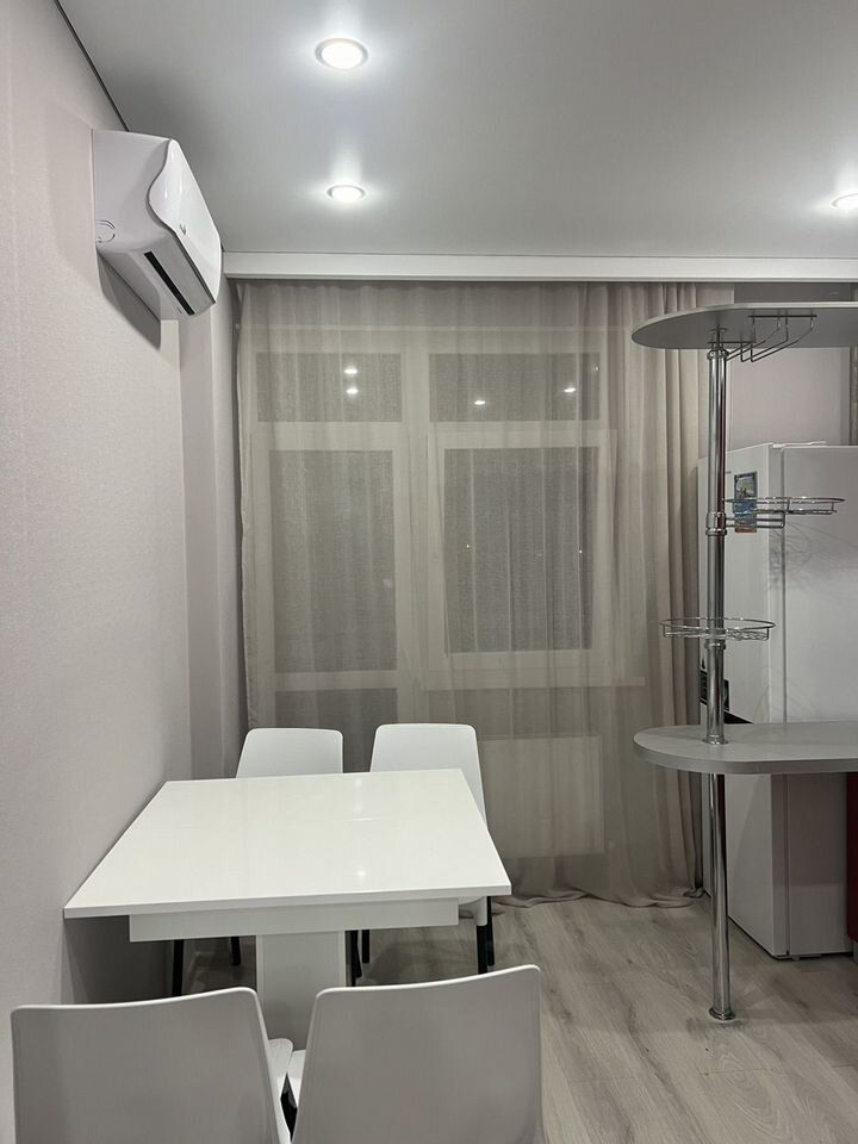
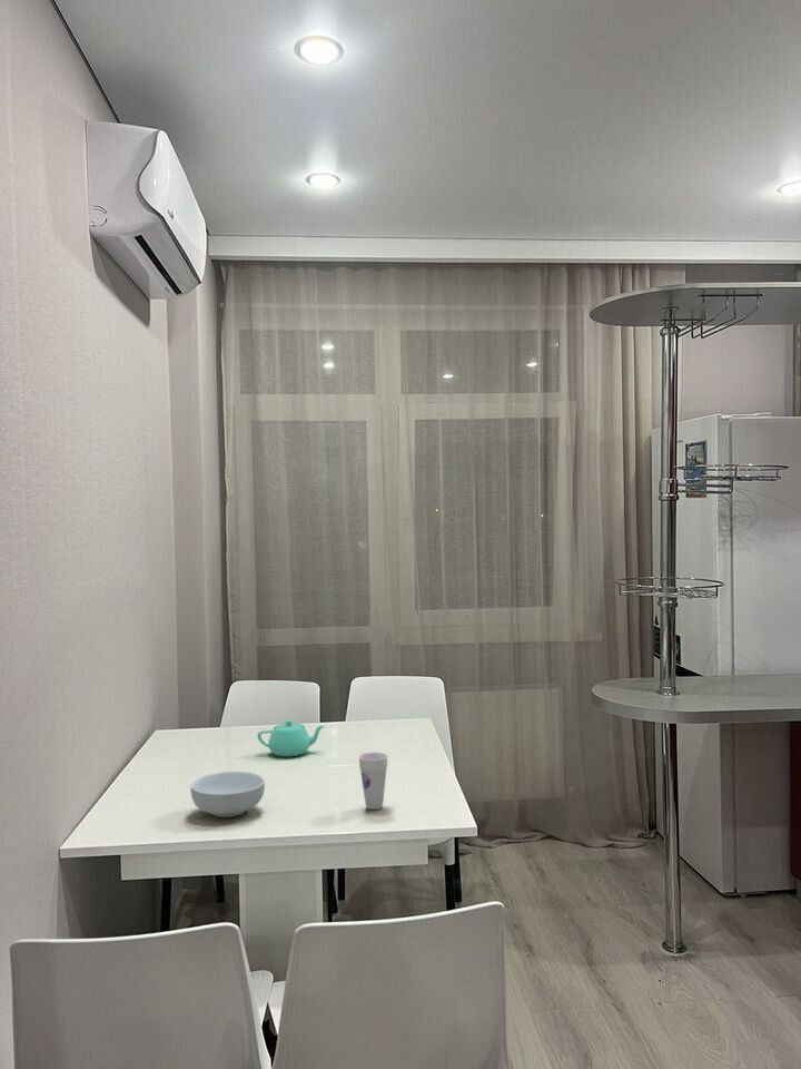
+ cup [357,752,389,811]
+ cereal bowl [189,771,266,818]
+ teapot [256,718,326,757]
